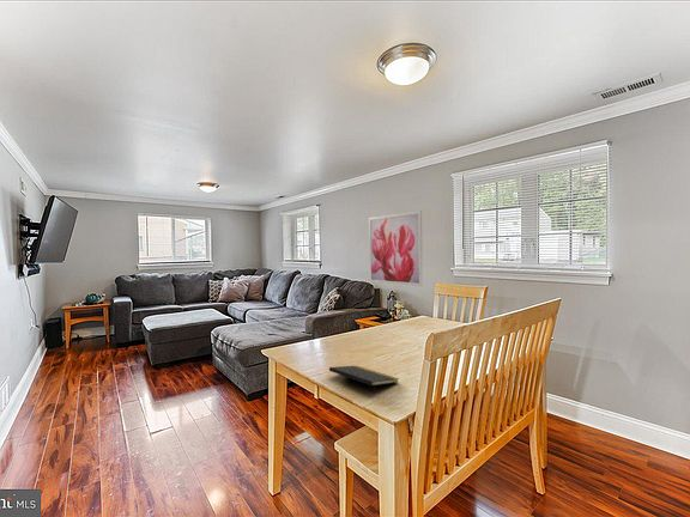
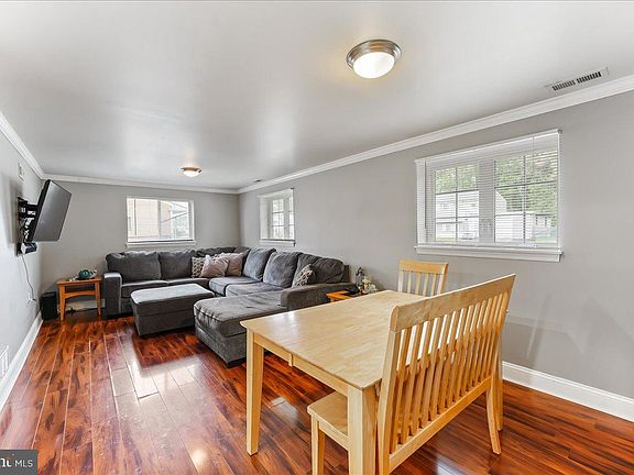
- wall art [368,209,424,287]
- notepad [328,365,400,396]
